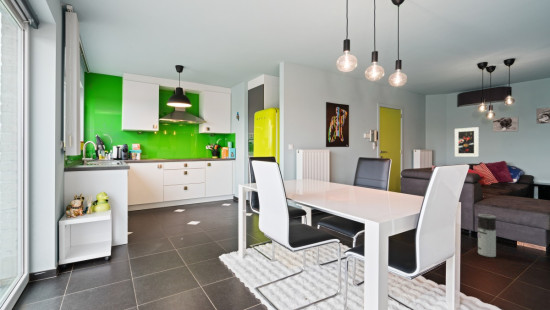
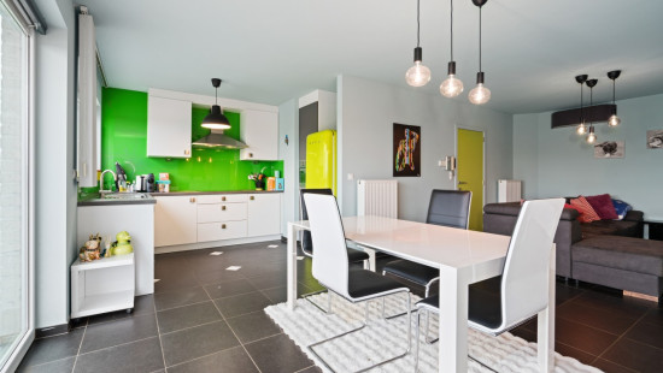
- air purifier [476,213,497,258]
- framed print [454,126,479,158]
